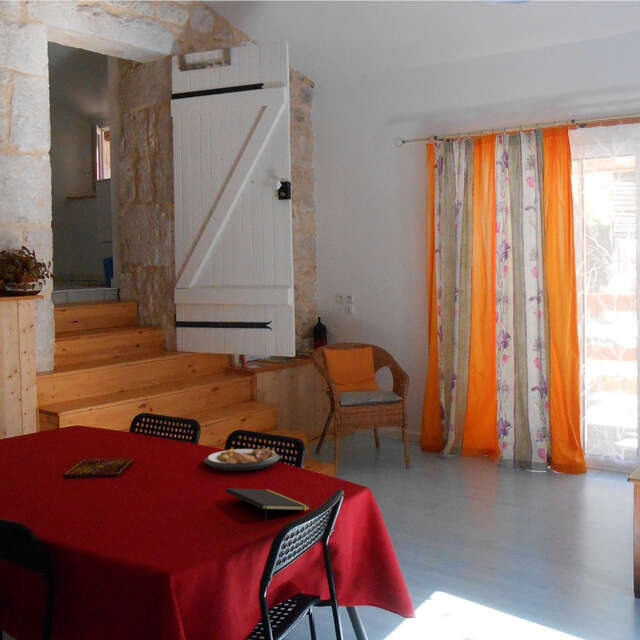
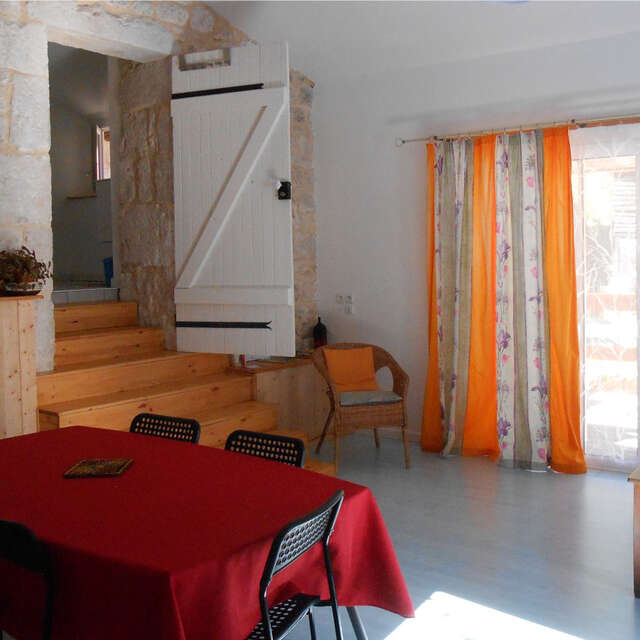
- notepad [225,487,310,522]
- plate [203,447,281,472]
